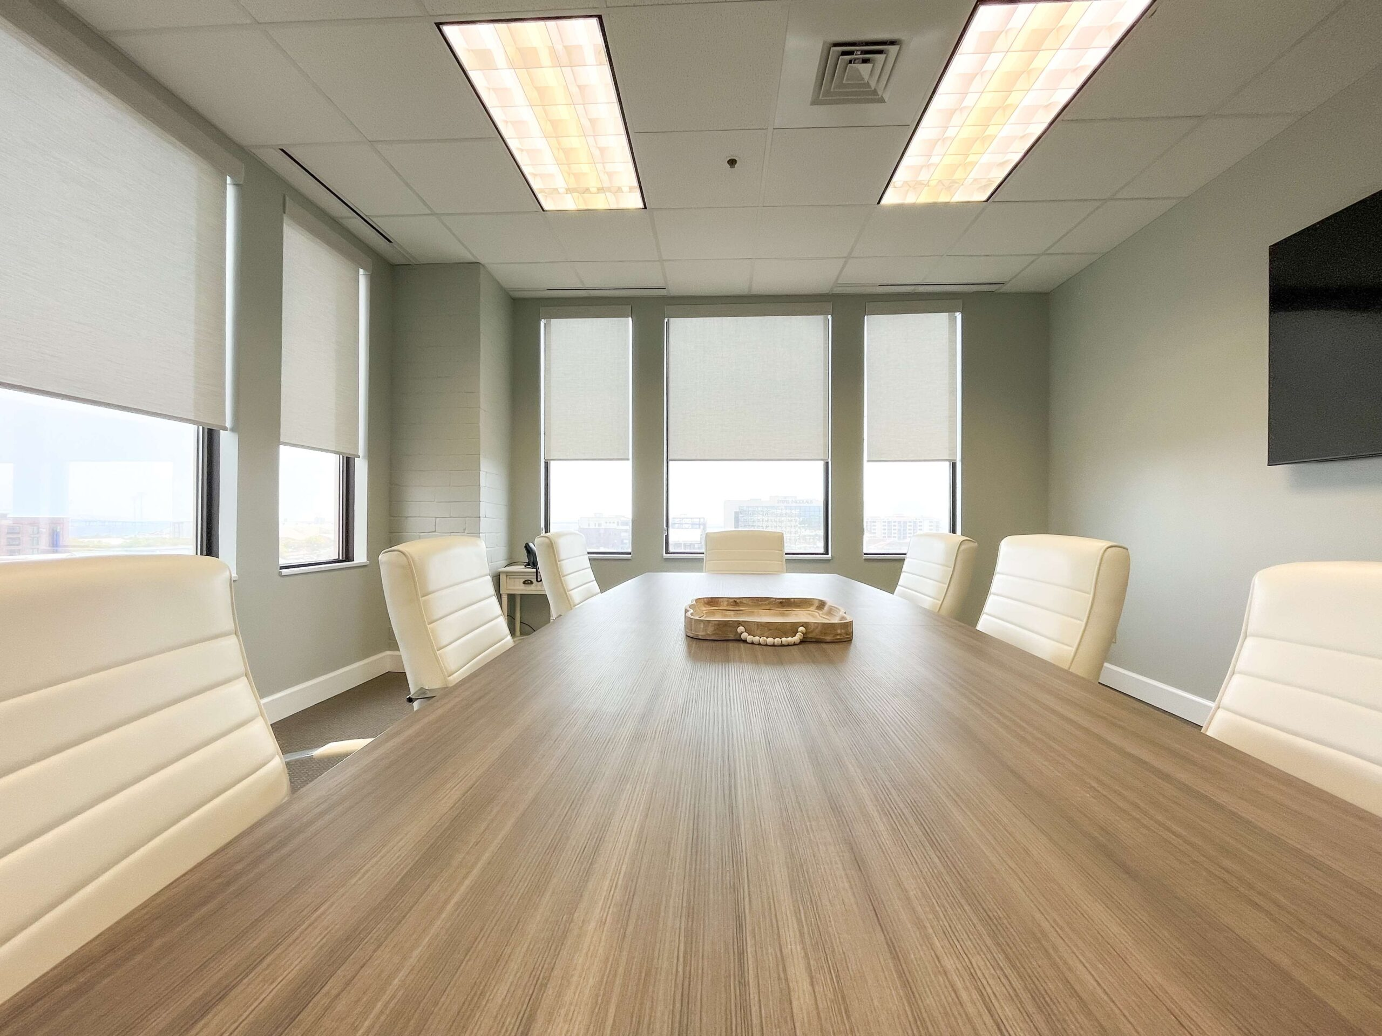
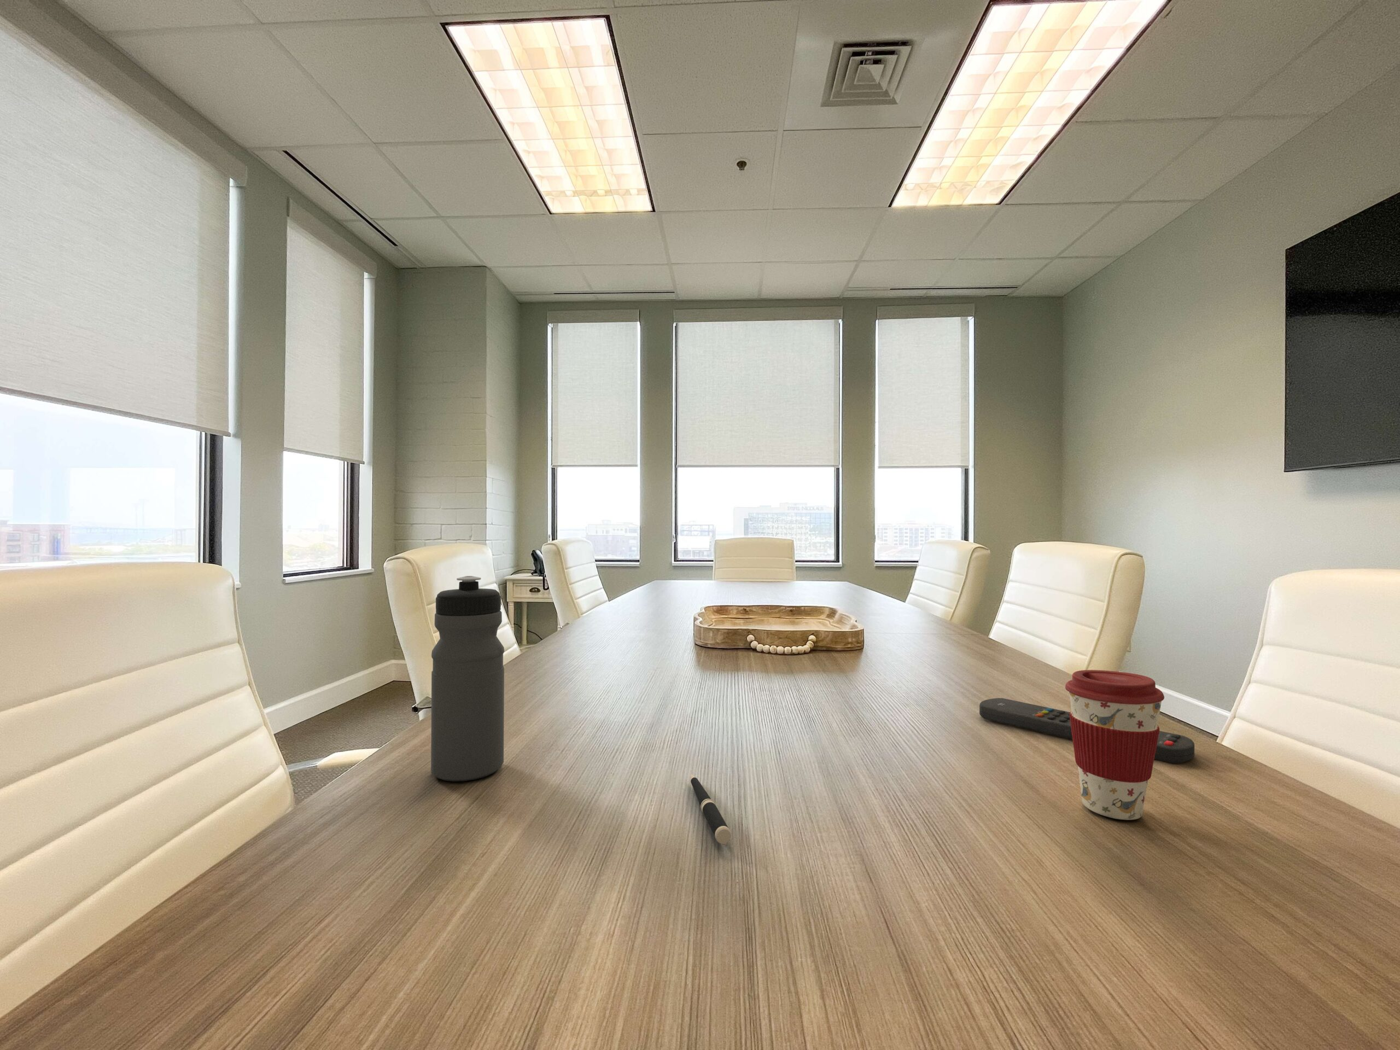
+ water bottle [430,576,505,782]
+ coffee cup [1065,669,1165,821]
+ pen [690,774,732,846]
+ remote control [979,697,1195,764]
